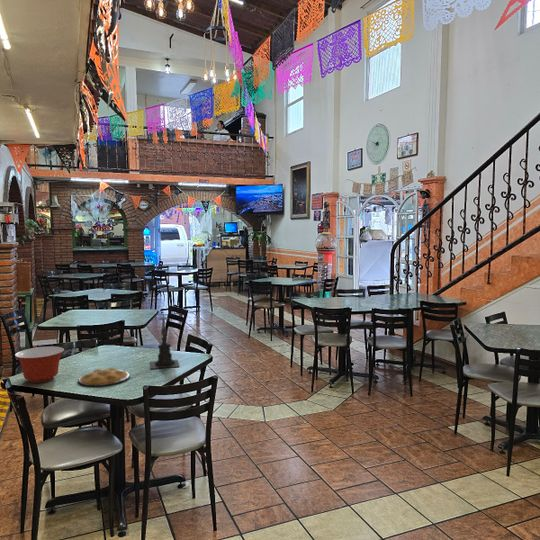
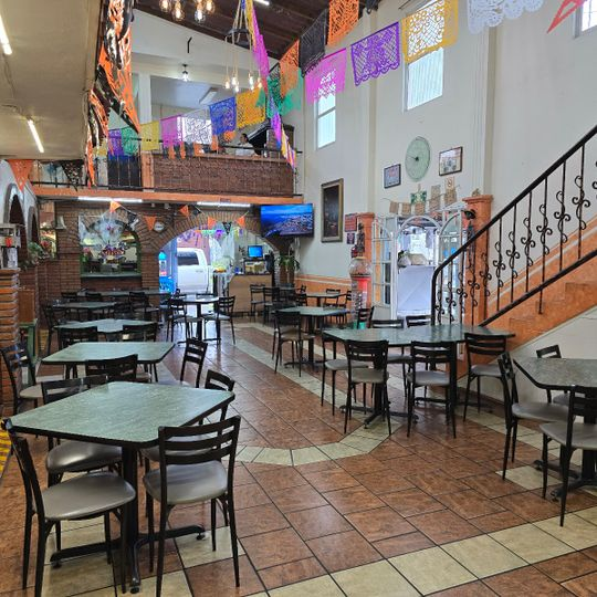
- candle holder [149,312,181,370]
- mixing bowl [14,346,65,384]
- plate [77,367,131,387]
